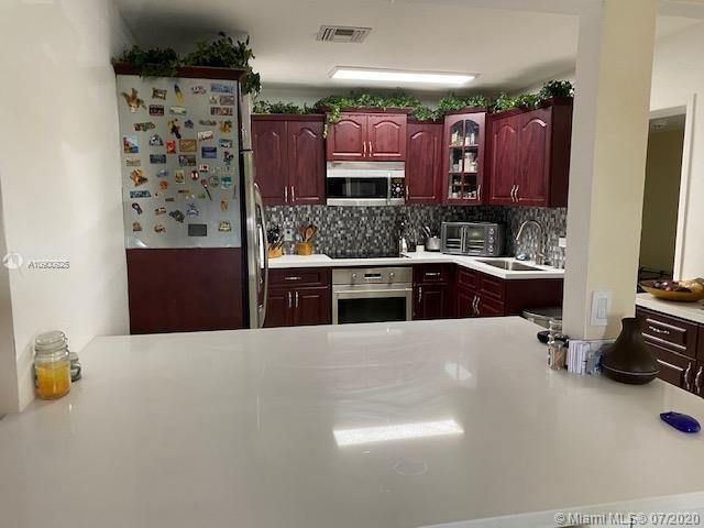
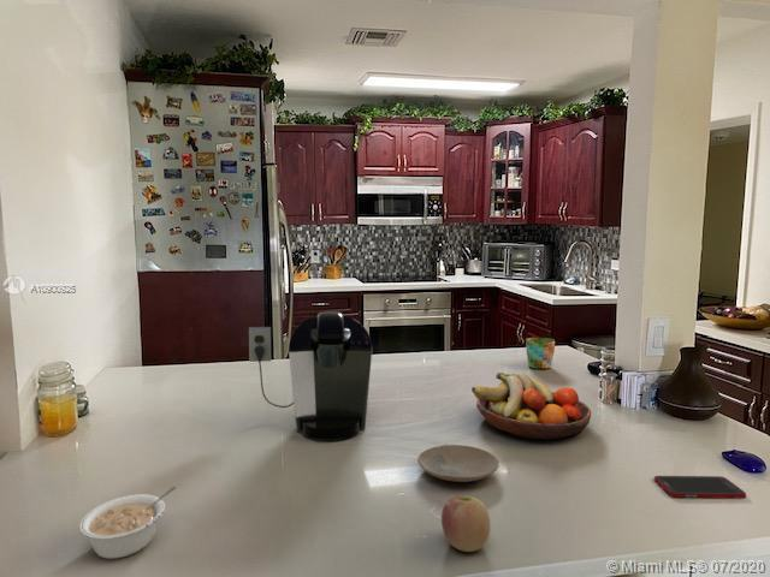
+ cell phone [653,475,747,499]
+ legume [78,486,177,560]
+ fruit bowl [470,371,592,441]
+ coffee maker [248,310,373,442]
+ apple [440,495,491,553]
+ mug [525,337,556,370]
+ plate [416,444,500,483]
